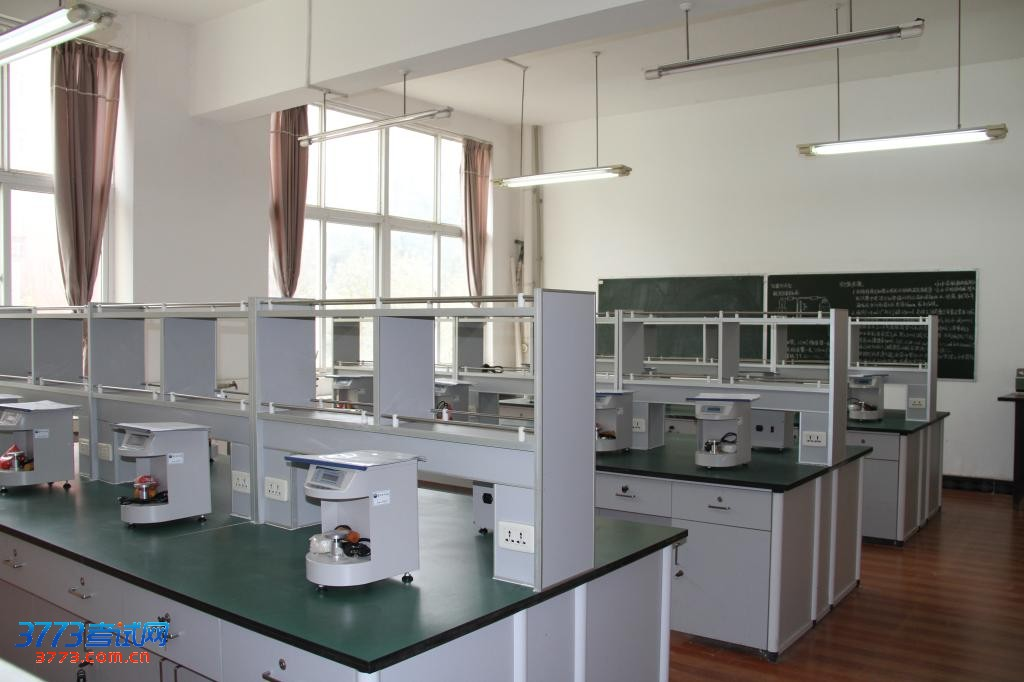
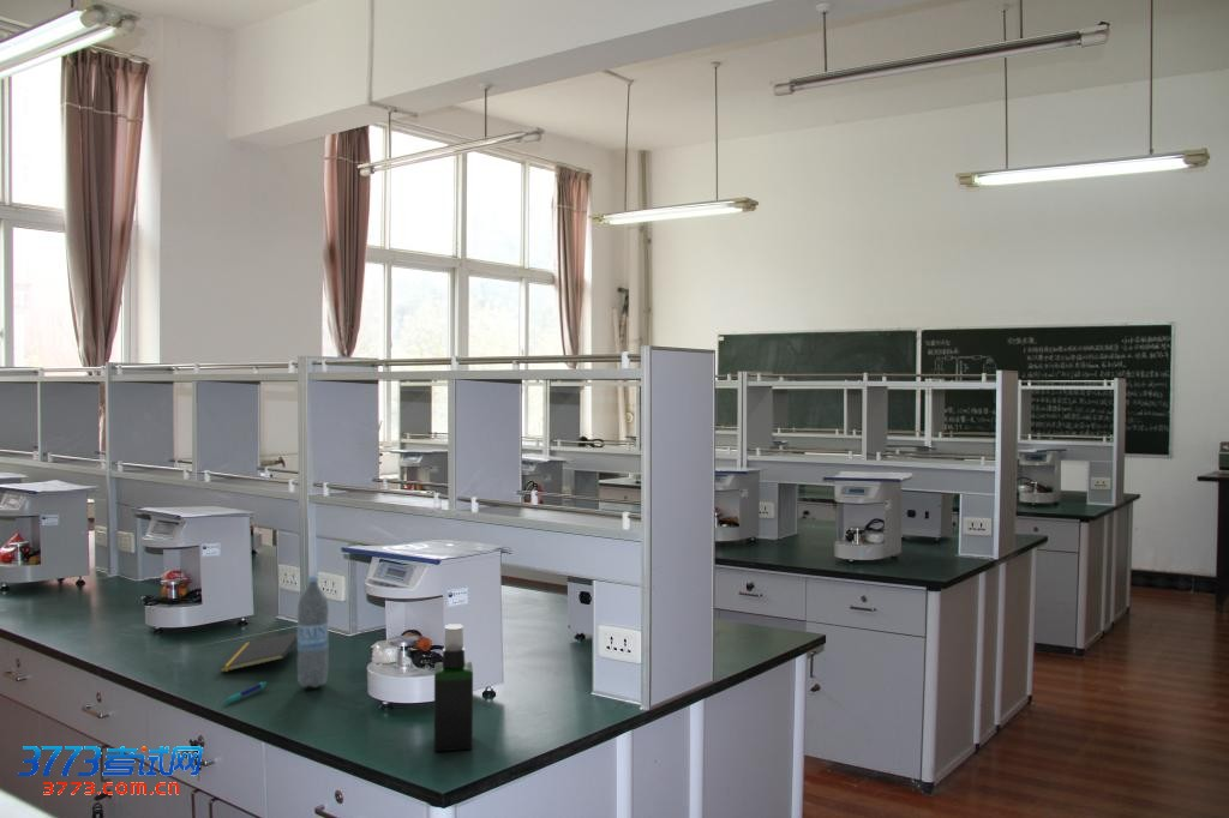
+ water bottle [296,575,330,688]
+ pen [222,680,268,704]
+ notepad [218,631,298,674]
+ spray bottle [433,622,474,752]
